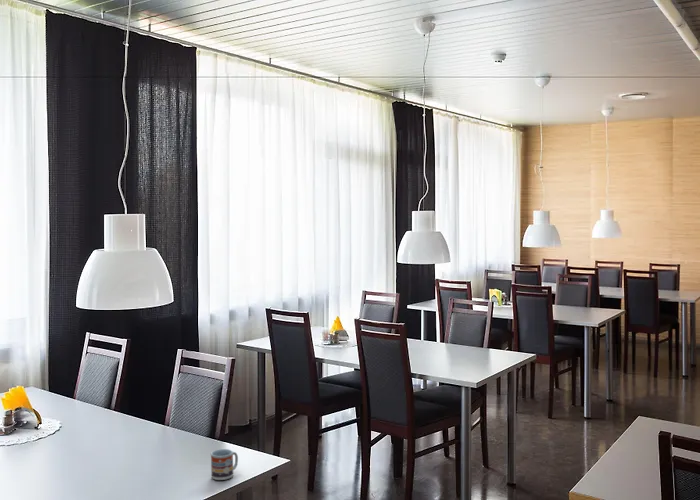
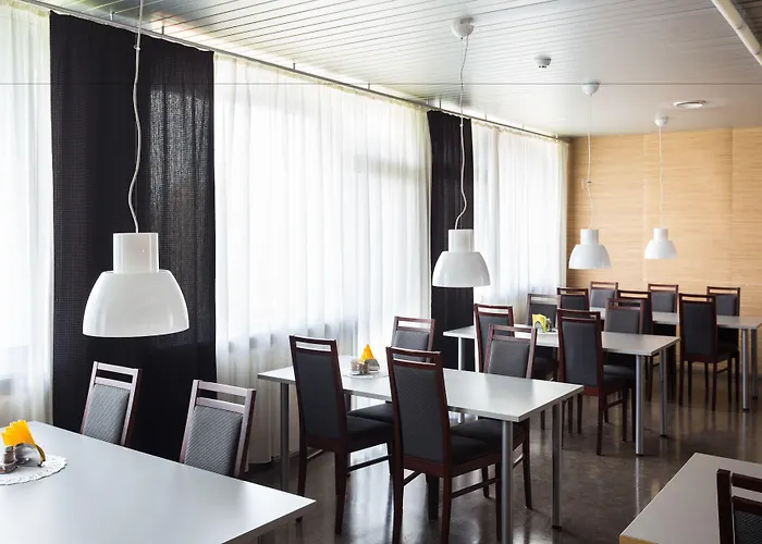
- cup [210,448,239,481]
